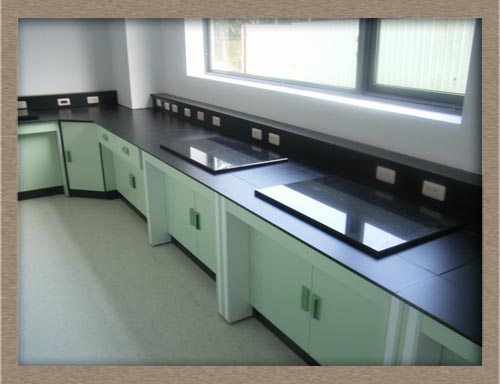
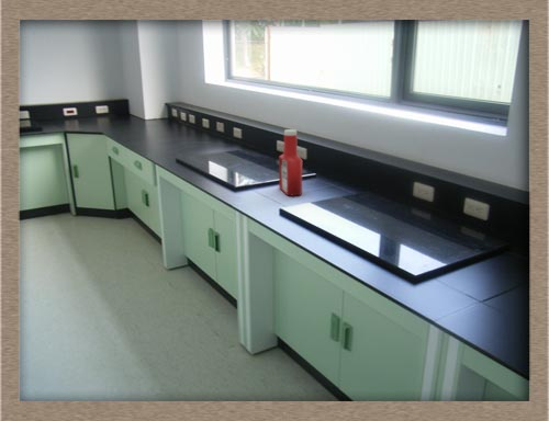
+ soap bottle [278,128,303,197]
